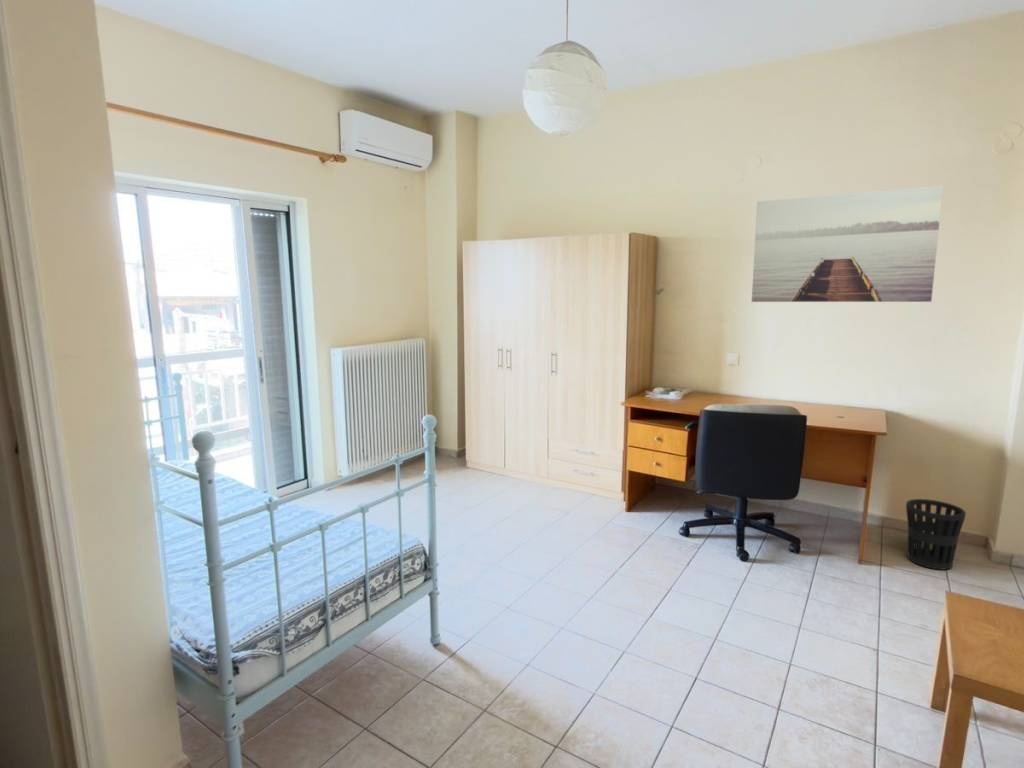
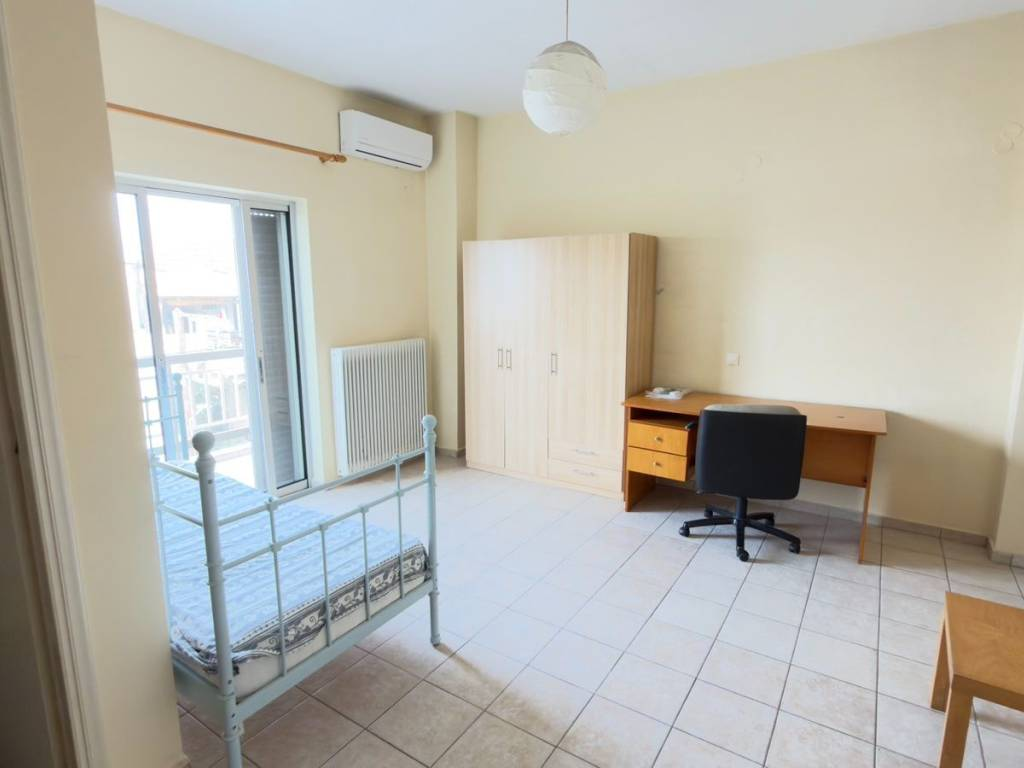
- wastebasket [905,498,967,571]
- wall art [751,185,944,303]
